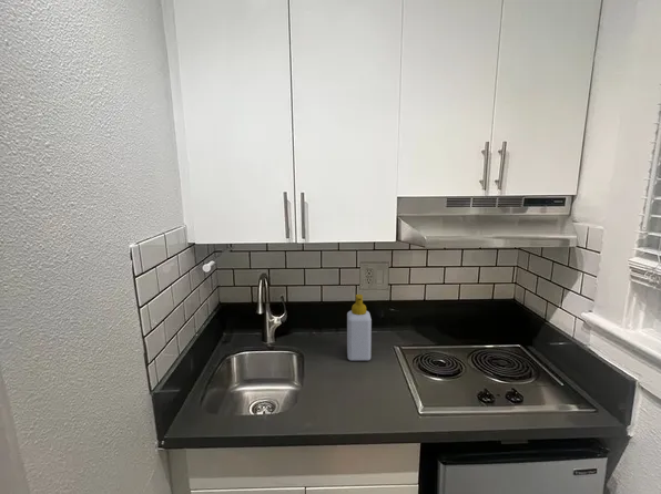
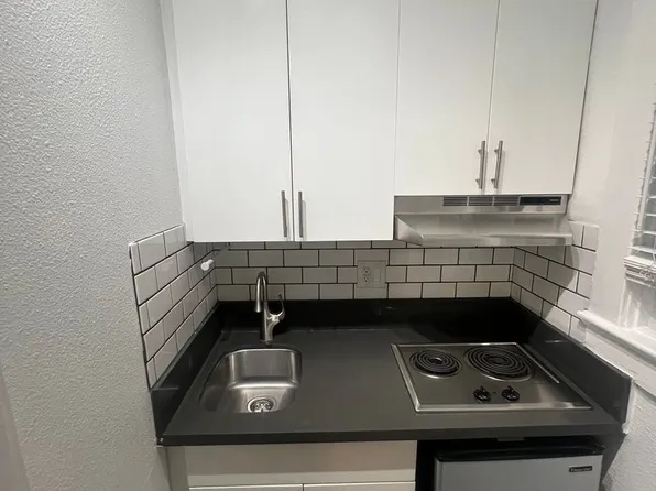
- soap bottle [346,294,373,361]
